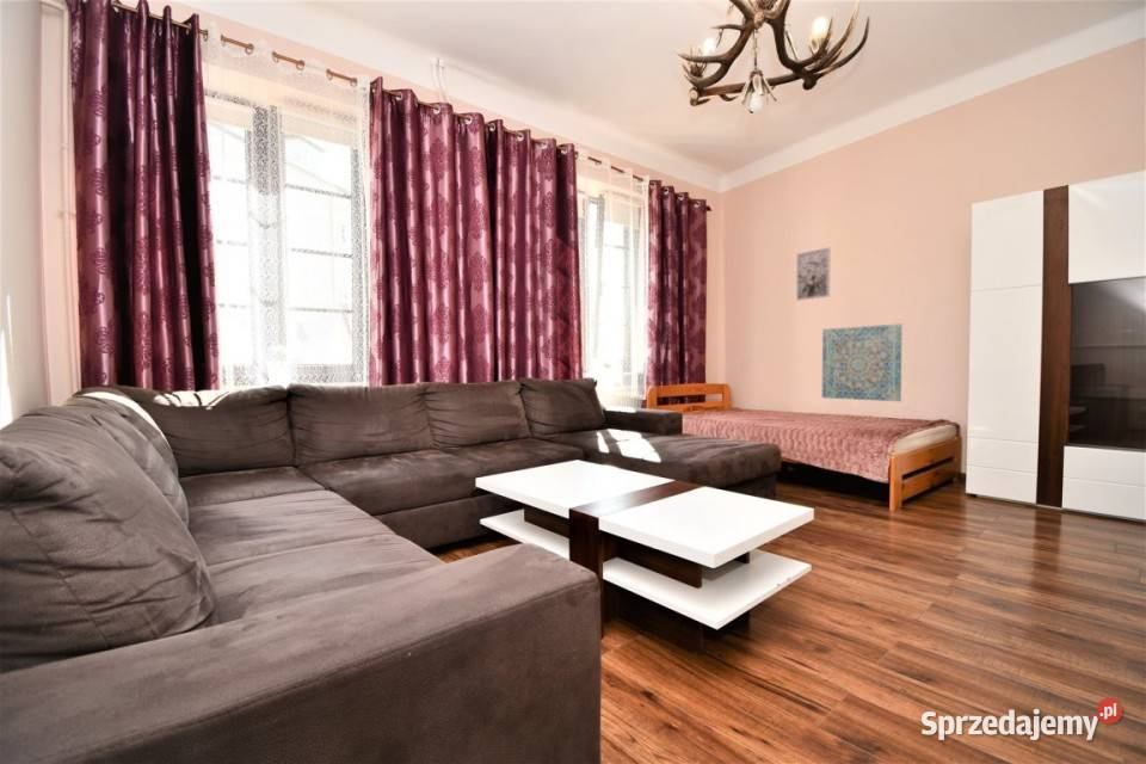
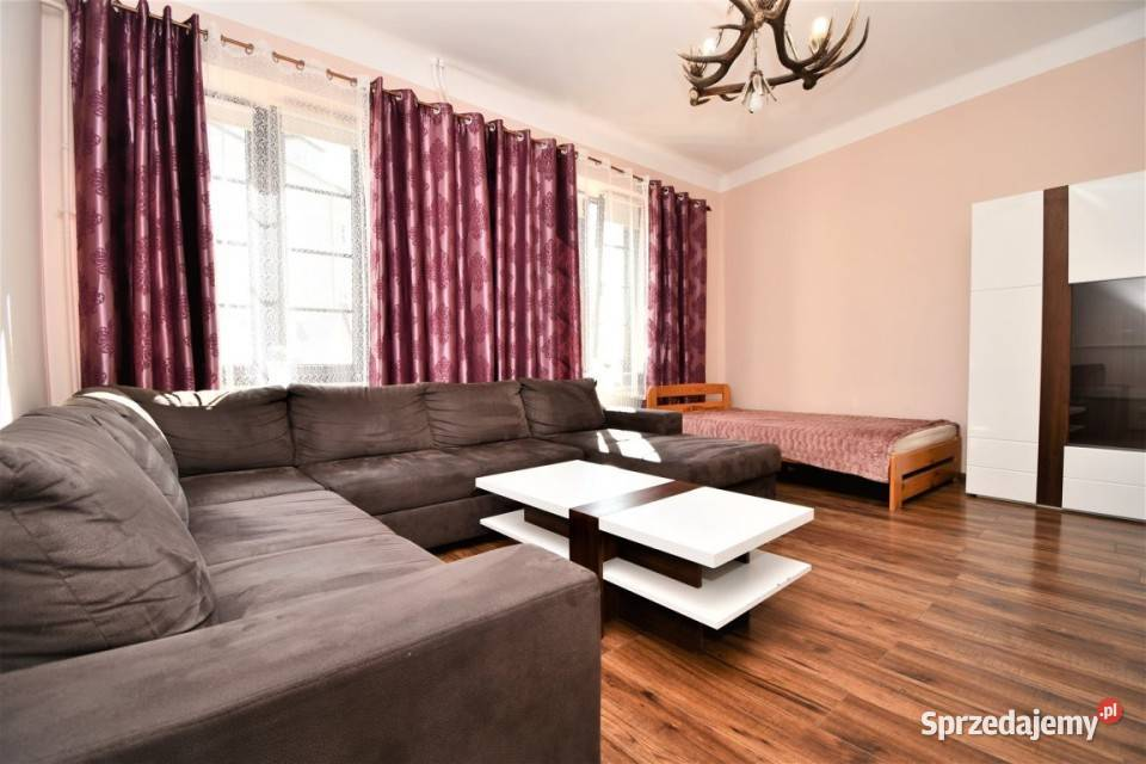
- wall art [795,246,831,302]
- wall art [821,322,904,402]
